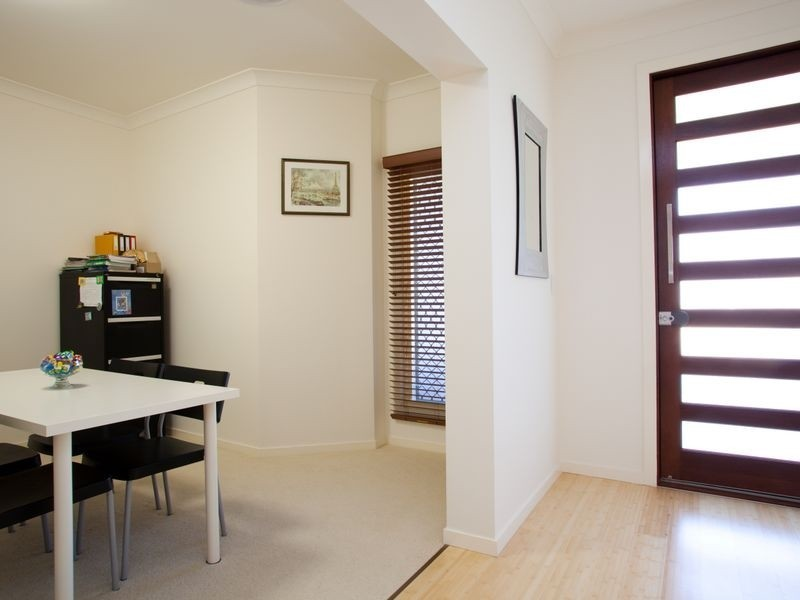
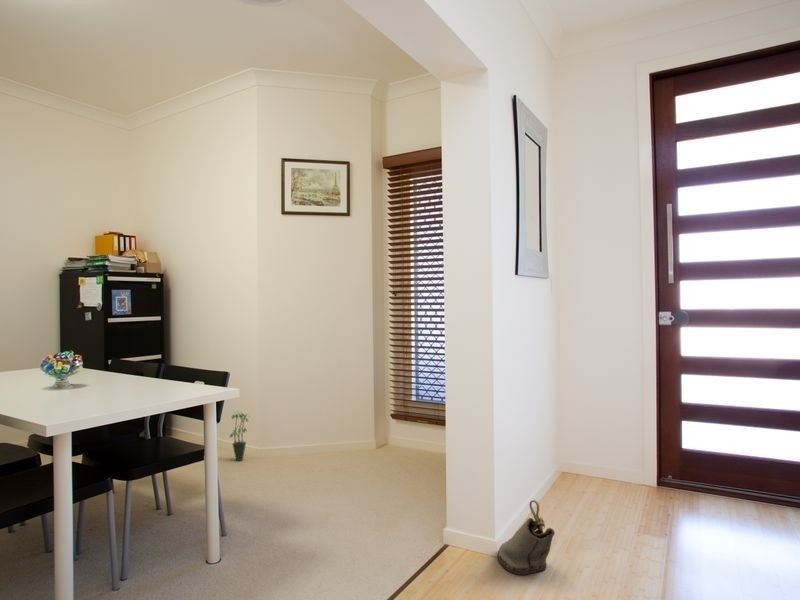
+ potted plant [229,410,249,462]
+ shoe [496,499,556,576]
